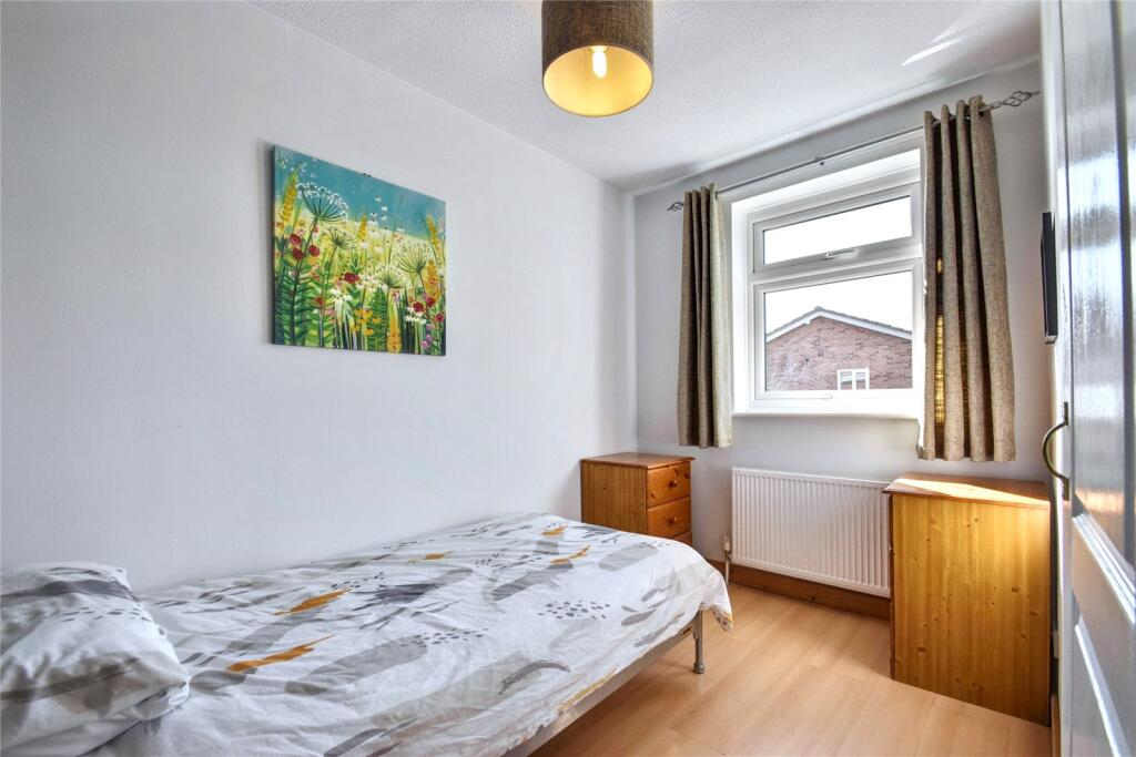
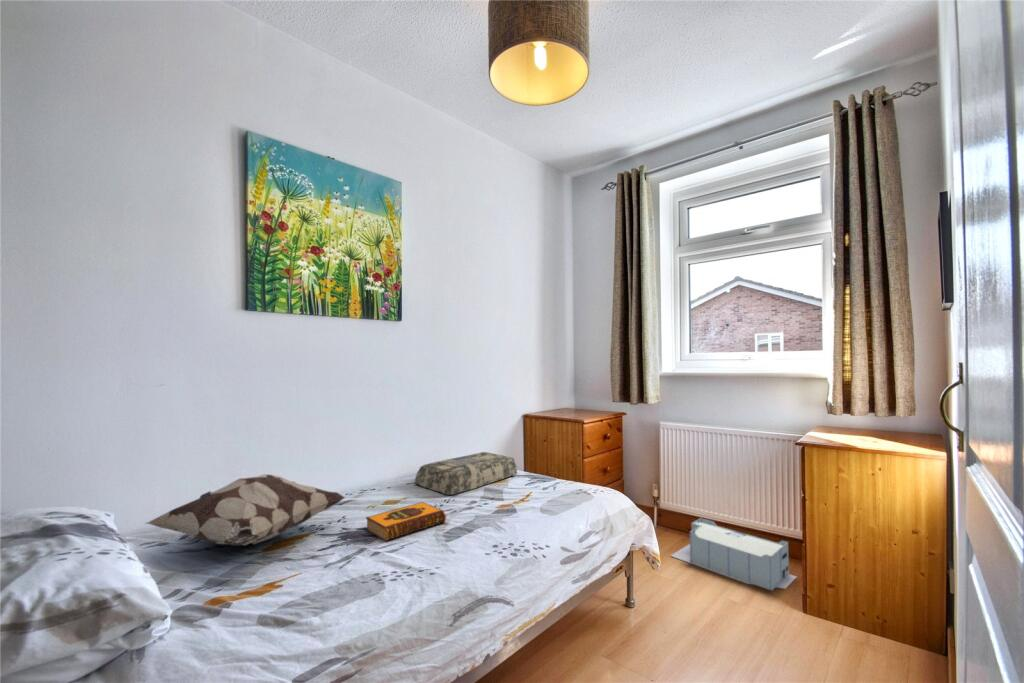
+ hardback book [365,501,447,542]
+ cushion [414,451,518,496]
+ decorative pillow [144,473,347,546]
+ storage bin [669,517,797,592]
